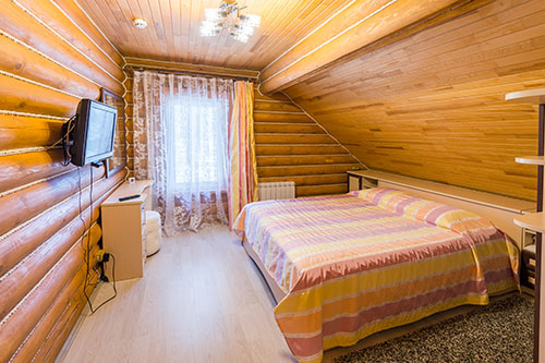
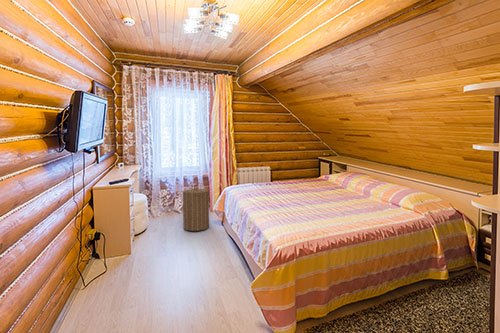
+ laundry hamper [182,184,210,232]
